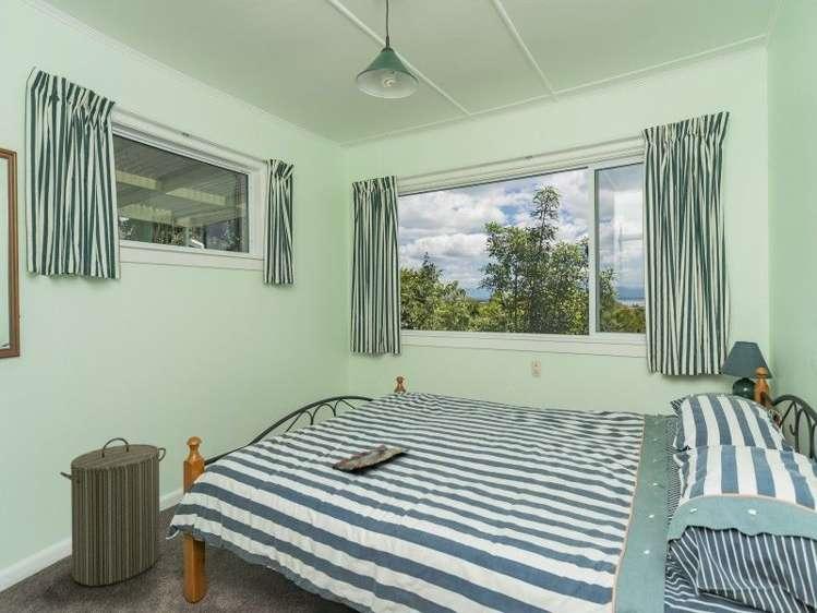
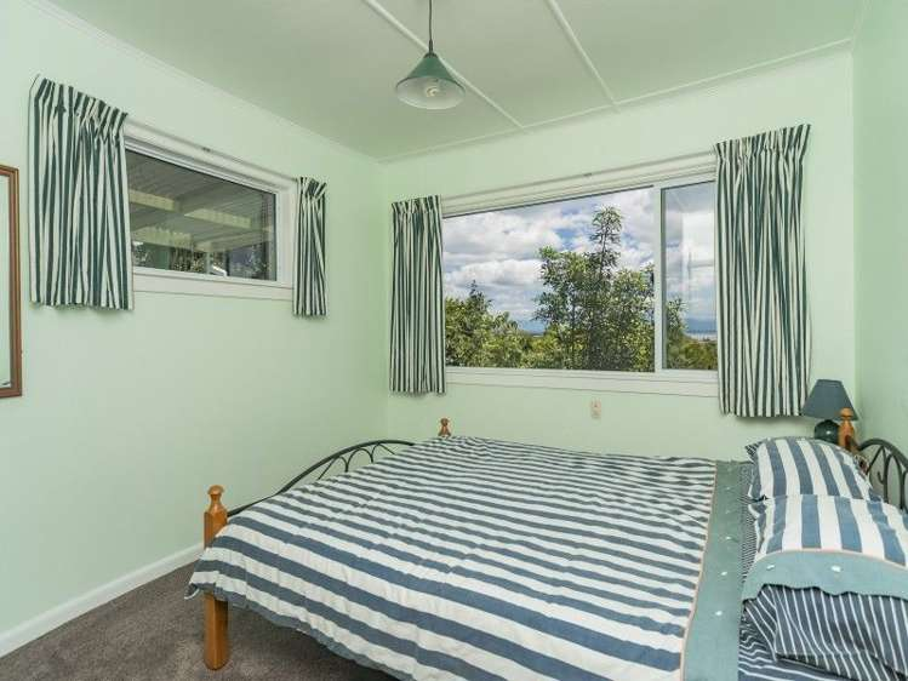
- laundry hamper [59,436,167,587]
- magazine [332,444,410,473]
